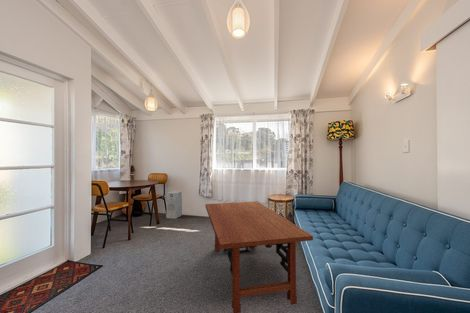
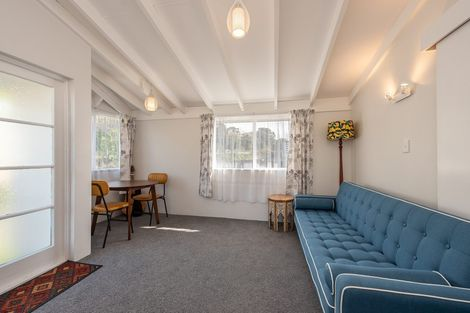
- air purifier [165,190,183,220]
- coffee table [204,200,314,313]
